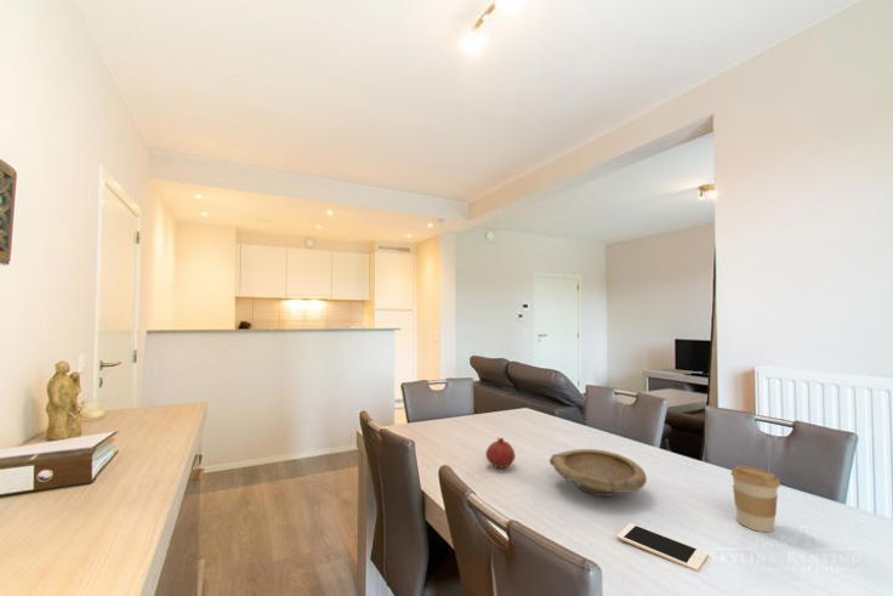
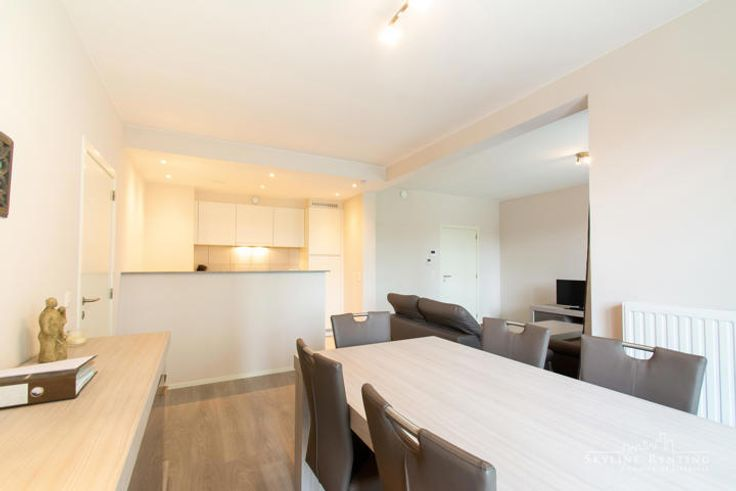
- bowl [548,448,648,498]
- coffee cup [729,465,781,533]
- cell phone [615,522,709,573]
- fruit [485,436,517,469]
